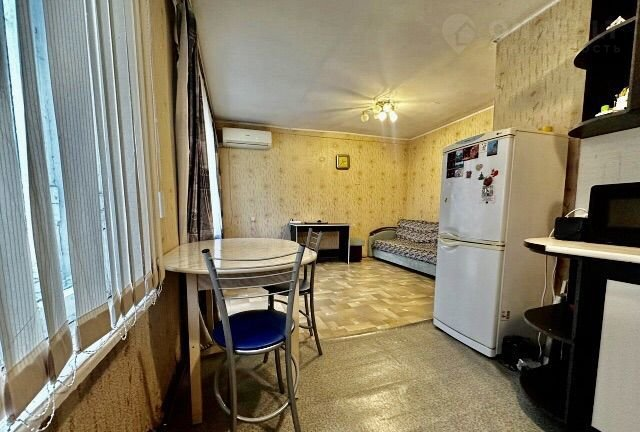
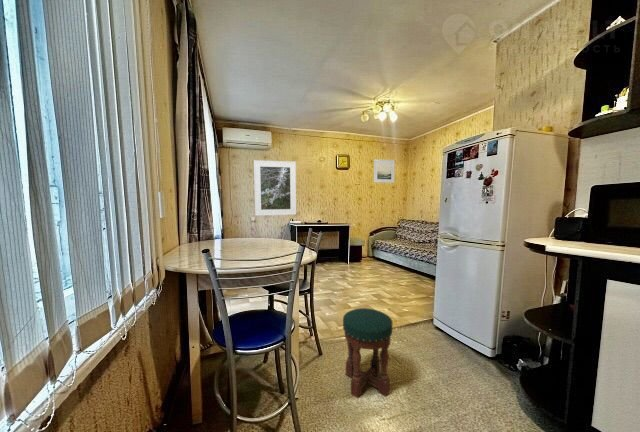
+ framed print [253,159,297,217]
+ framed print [373,158,396,184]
+ stool [342,307,394,399]
